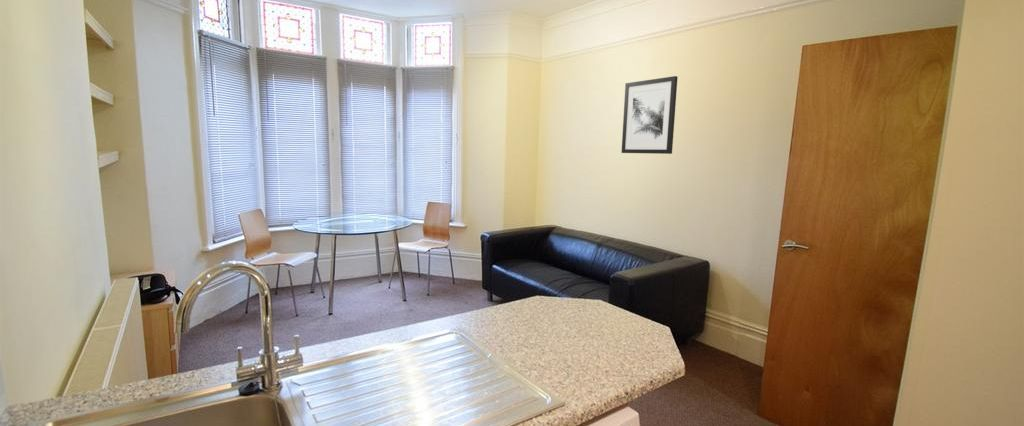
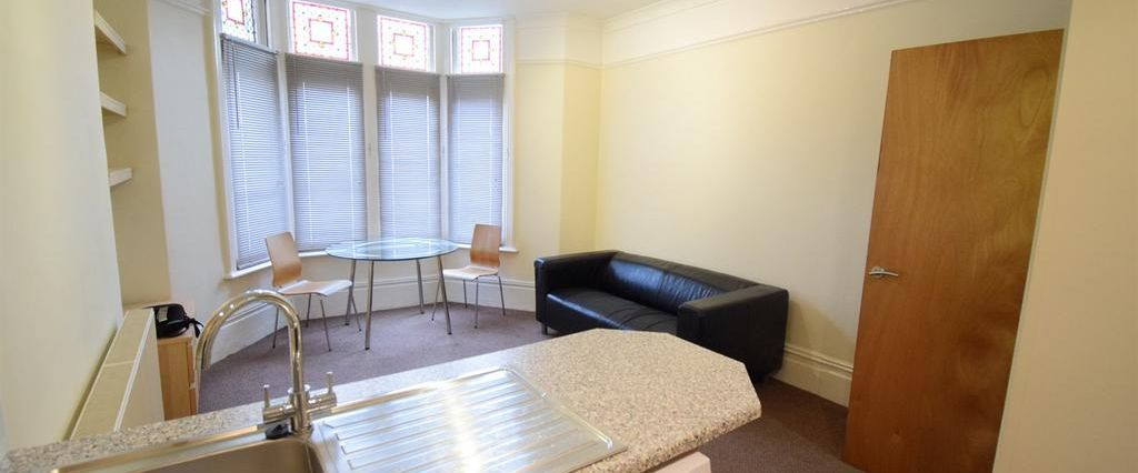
- wall art [621,75,679,155]
